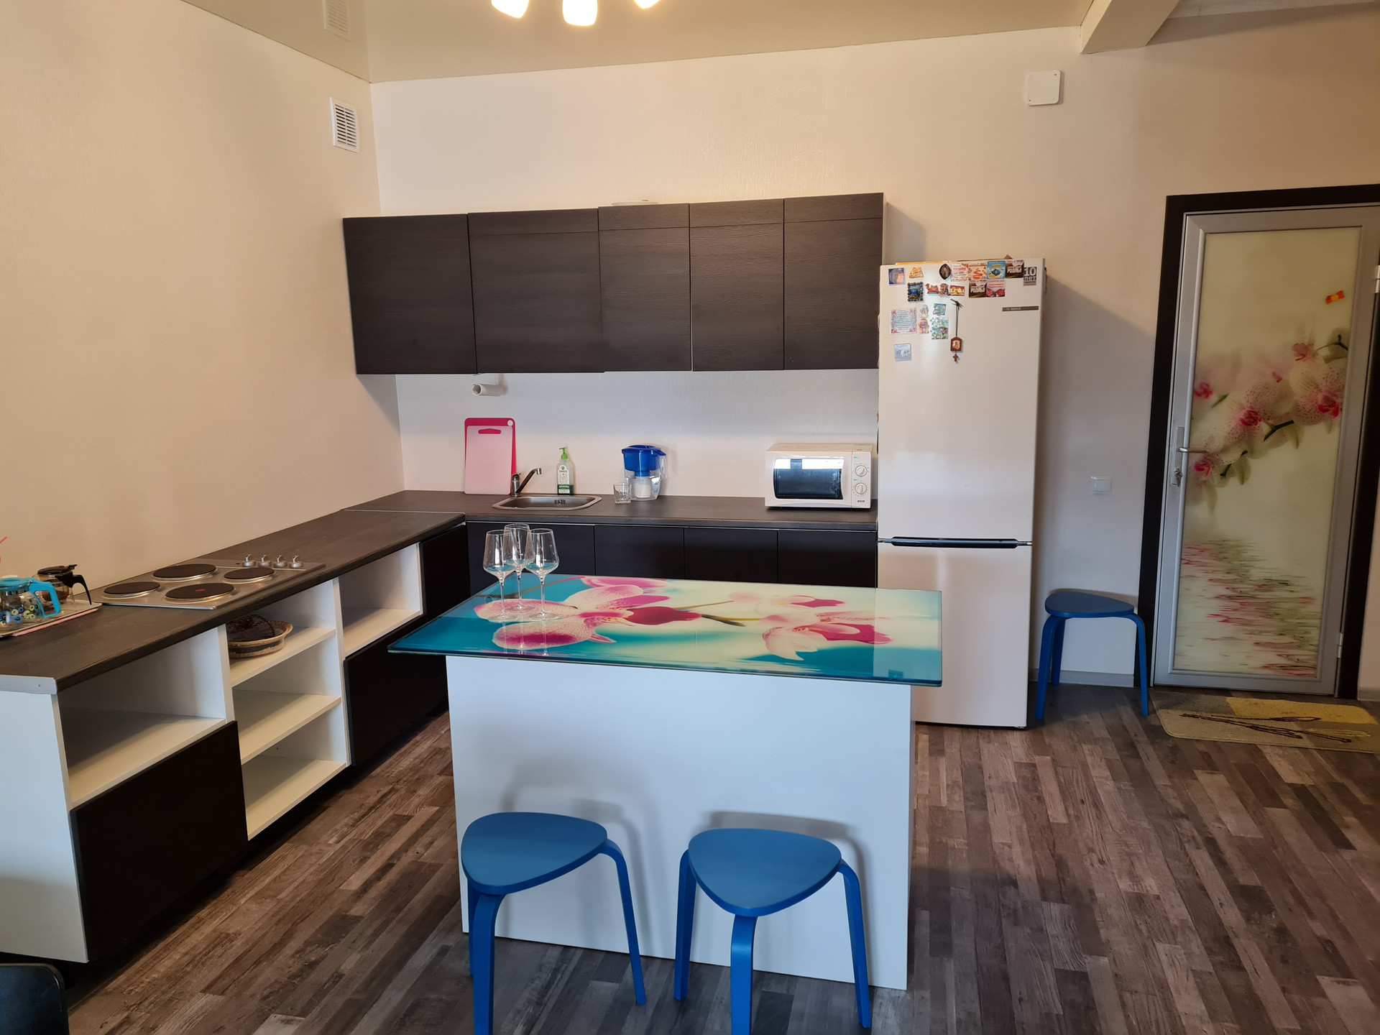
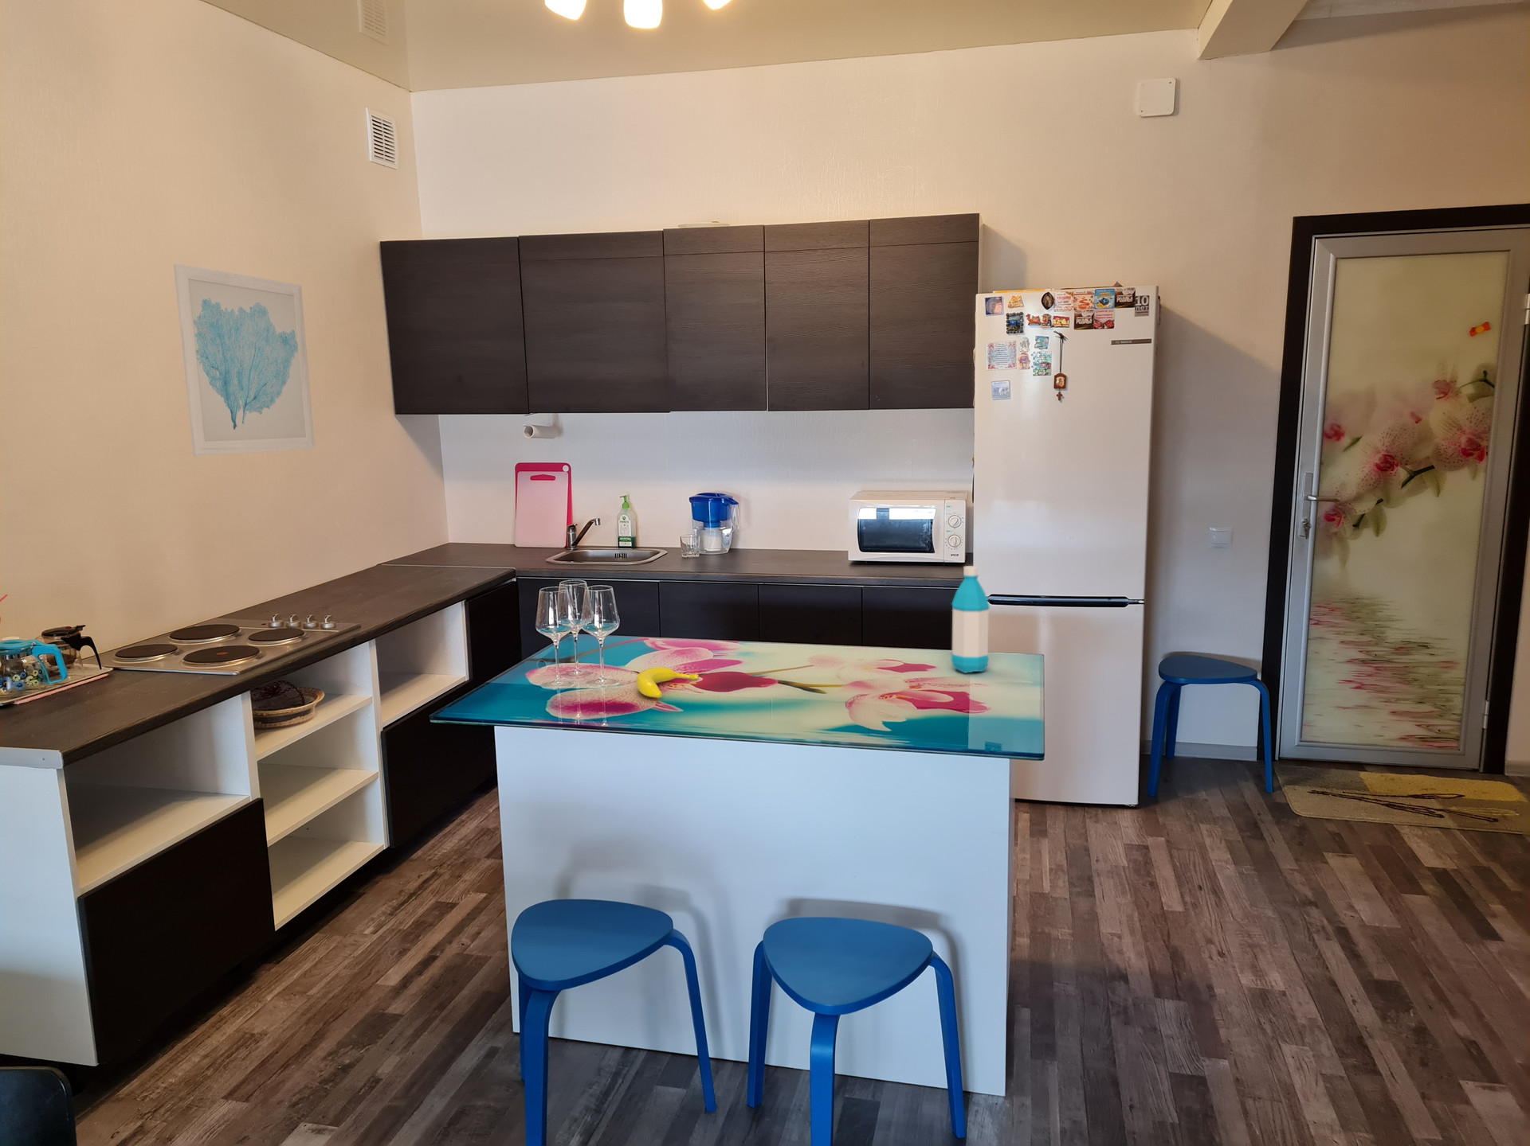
+ banana [635,666,699,698]
+ water bottle [951,565,990,674]
+ wall art [173,264,316,456]
